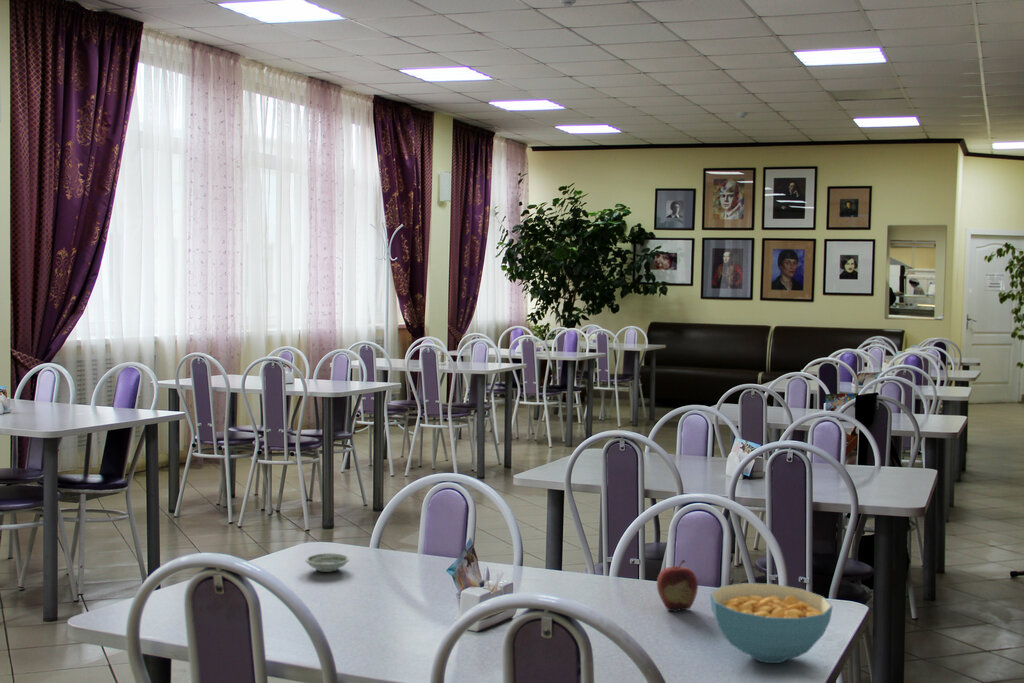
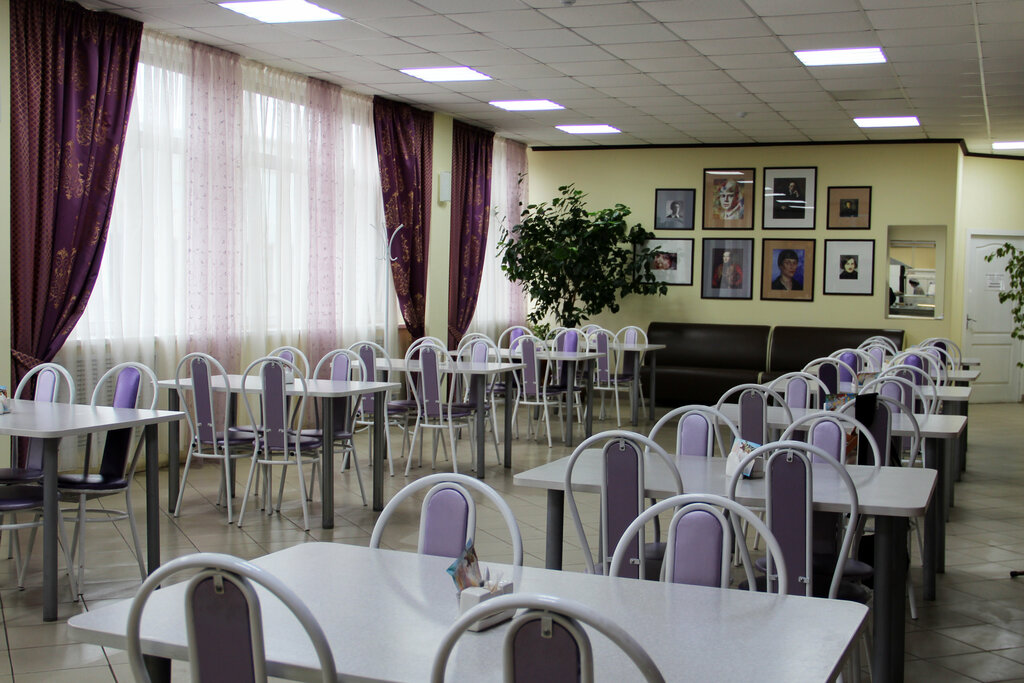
- fruit [656,559,699,613]
- cereal bowl [709,582,834,664]
- saucer [304,552,351,573]
